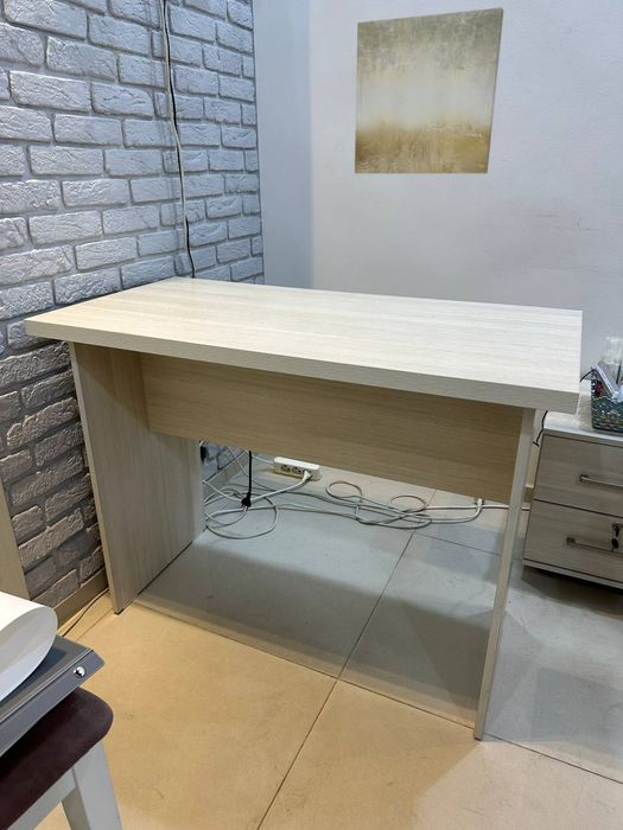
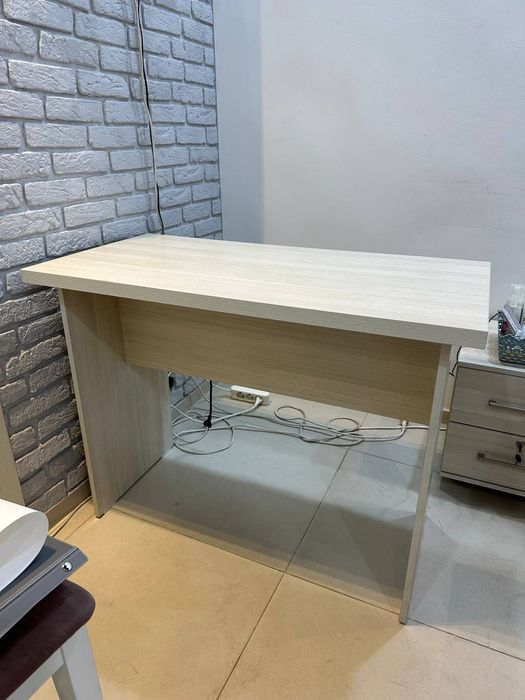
- wall art [354,6,504,174]
